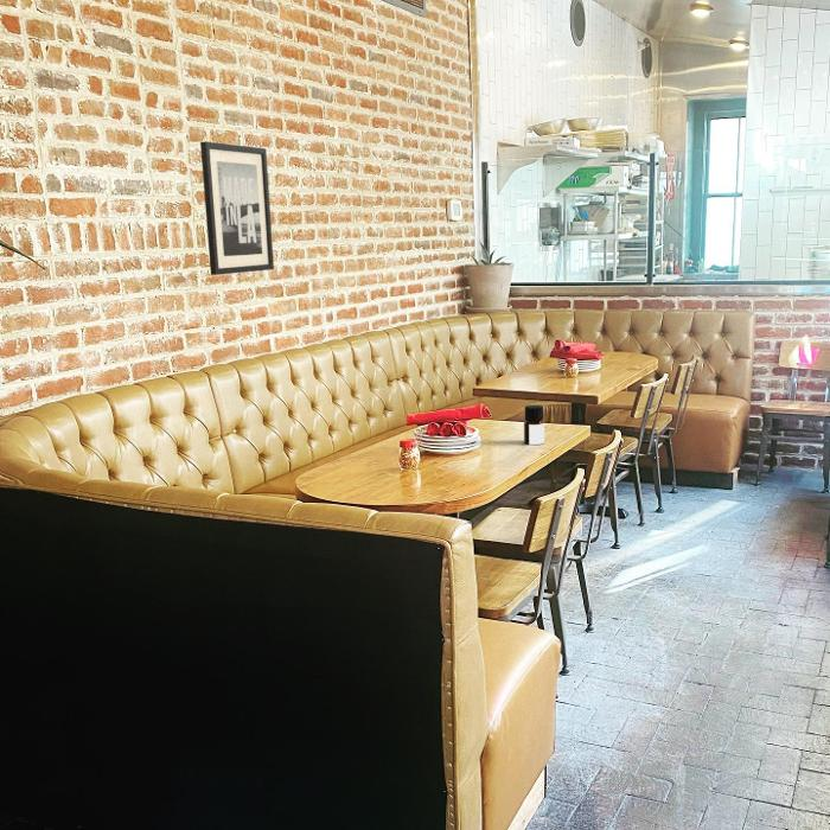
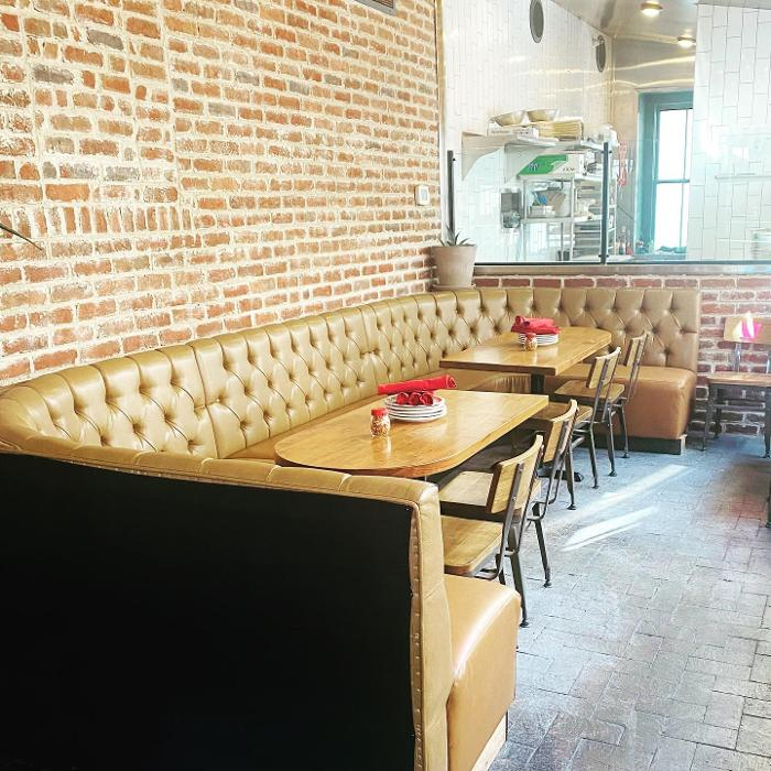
- bottle [523,404,545,446]
- wall art [199,140,275,276]
